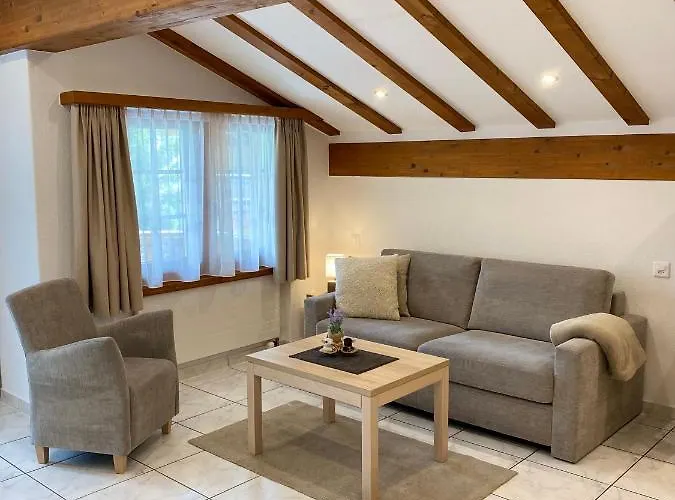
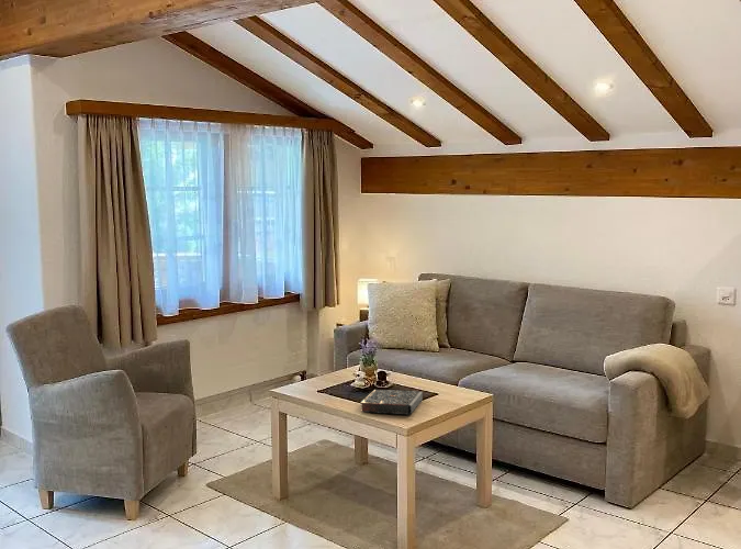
+ book [360,389,424,415]
